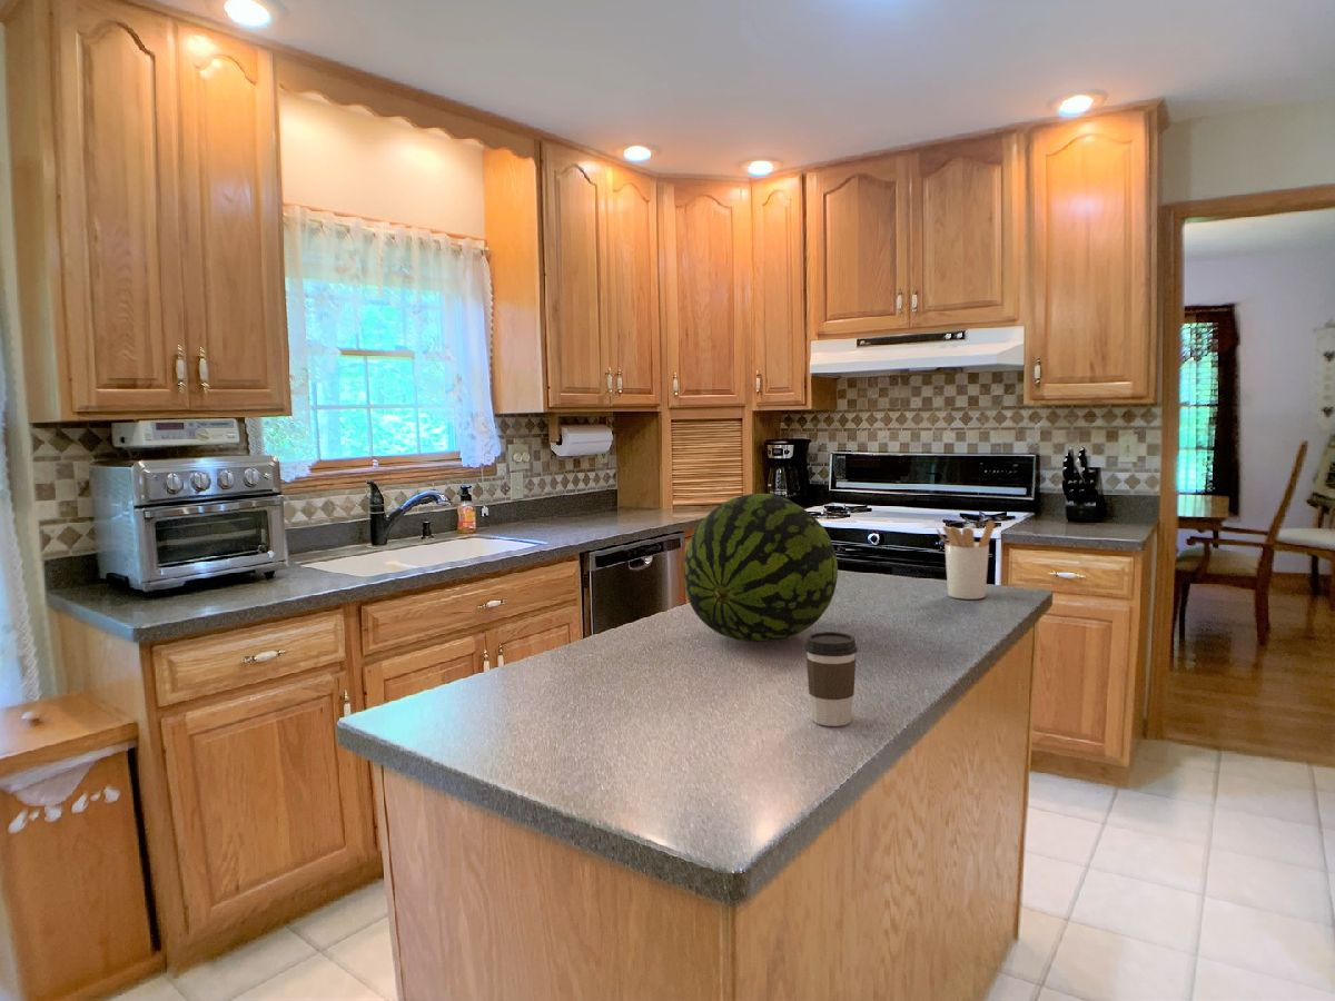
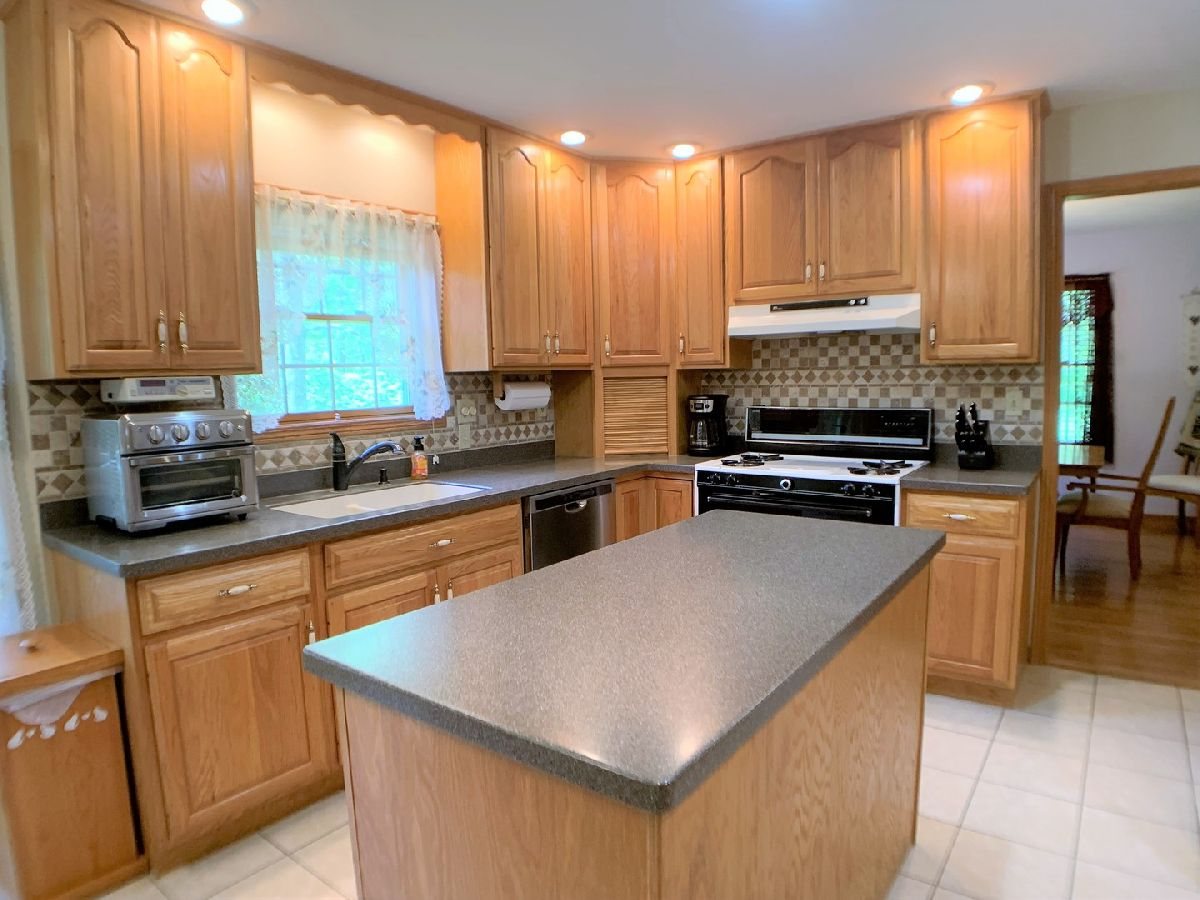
- fruit [683,493,839,643]
- coffee cup [804,631,859,727]
- utensil holder [936,519,996,601]
